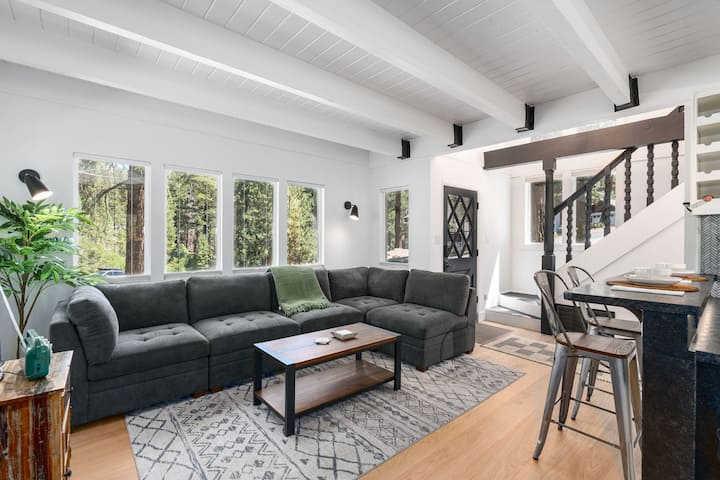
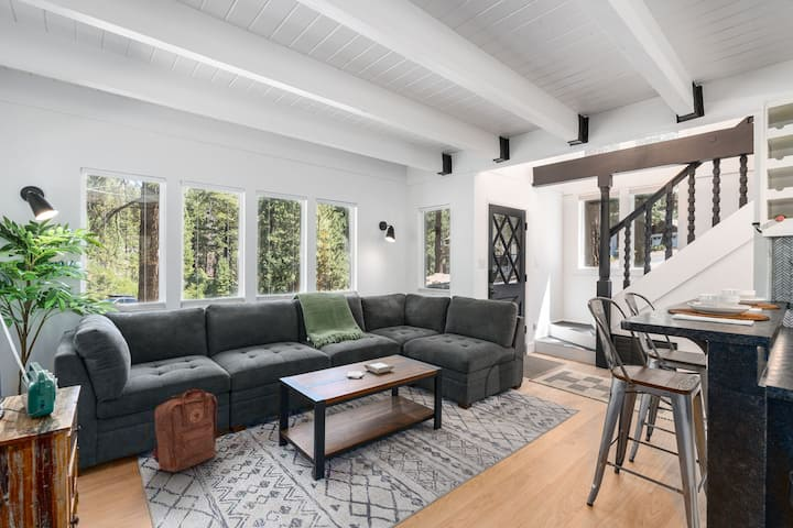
+ backpack [152,388,218,473]
